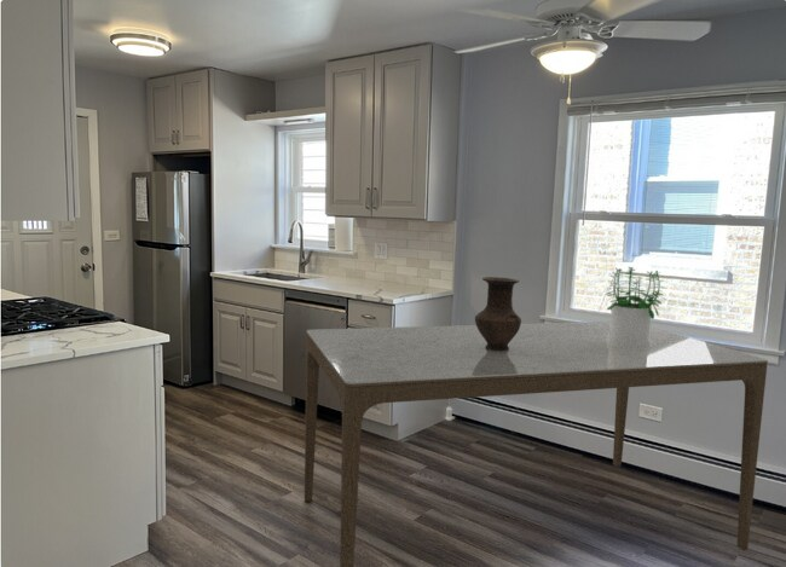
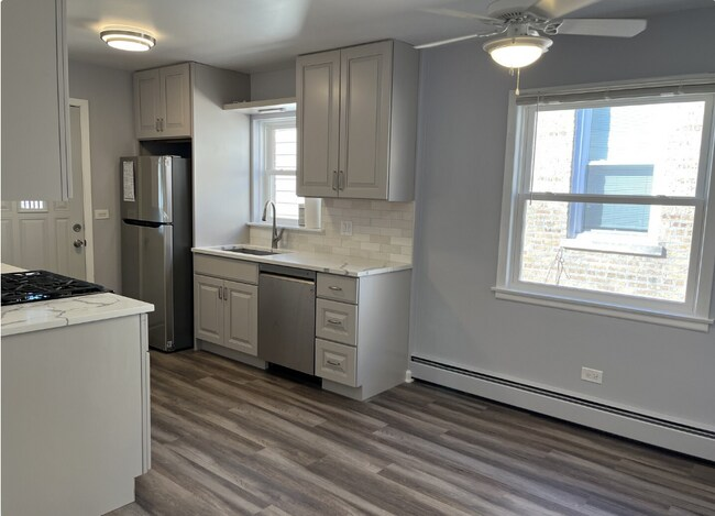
- vase [474,276,522,352]
- potted plant [606,266,670,348]
- dining table [304,320,769,567]
